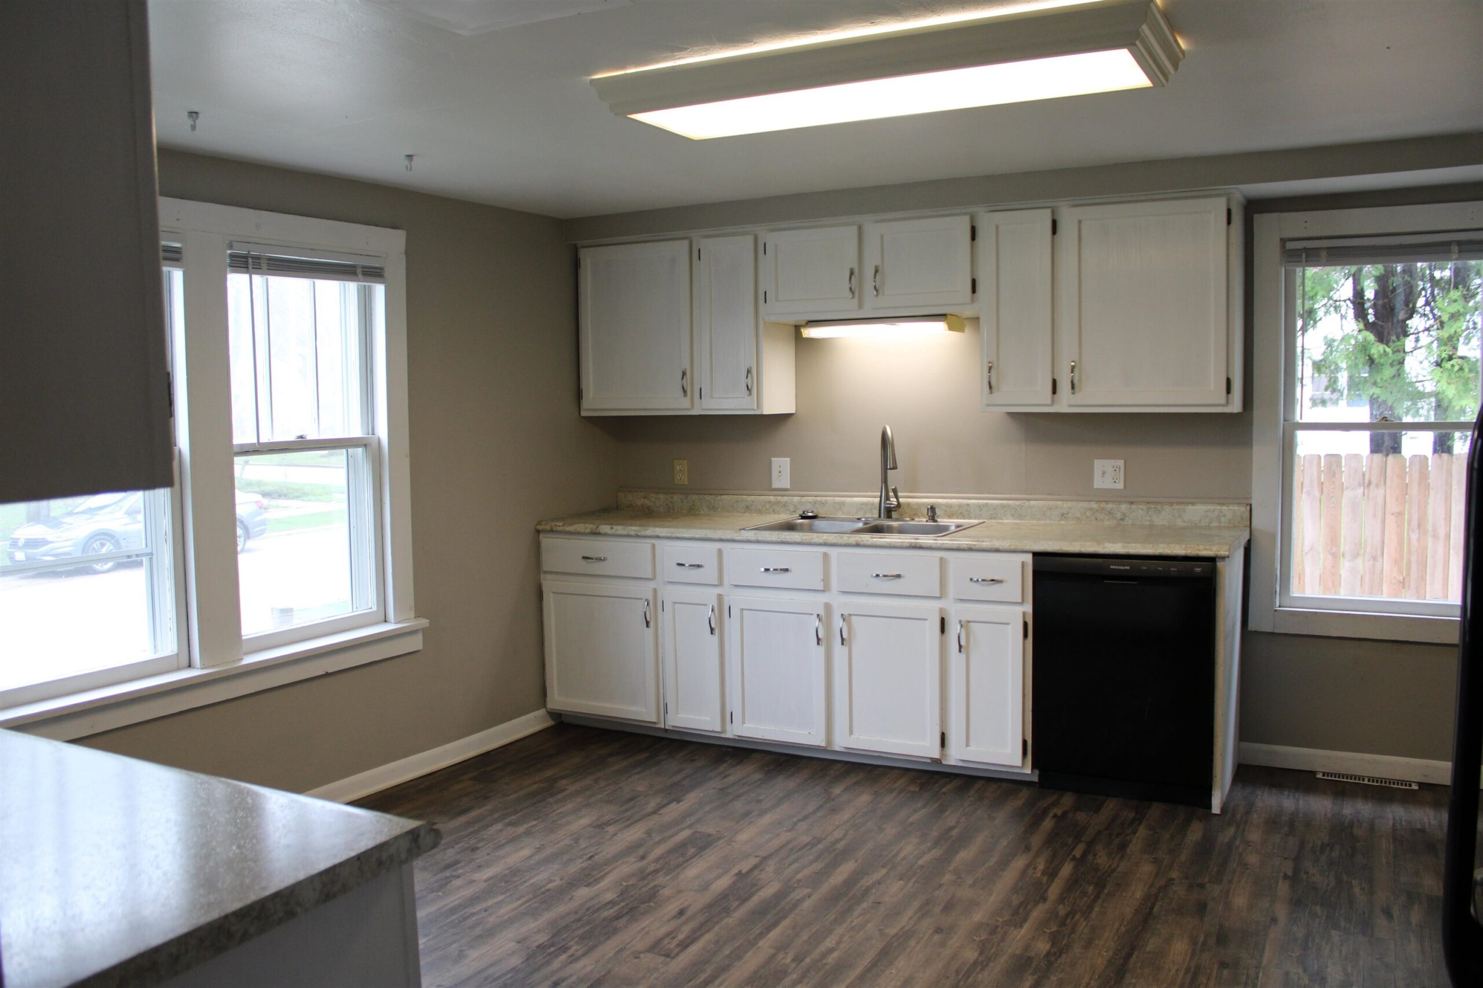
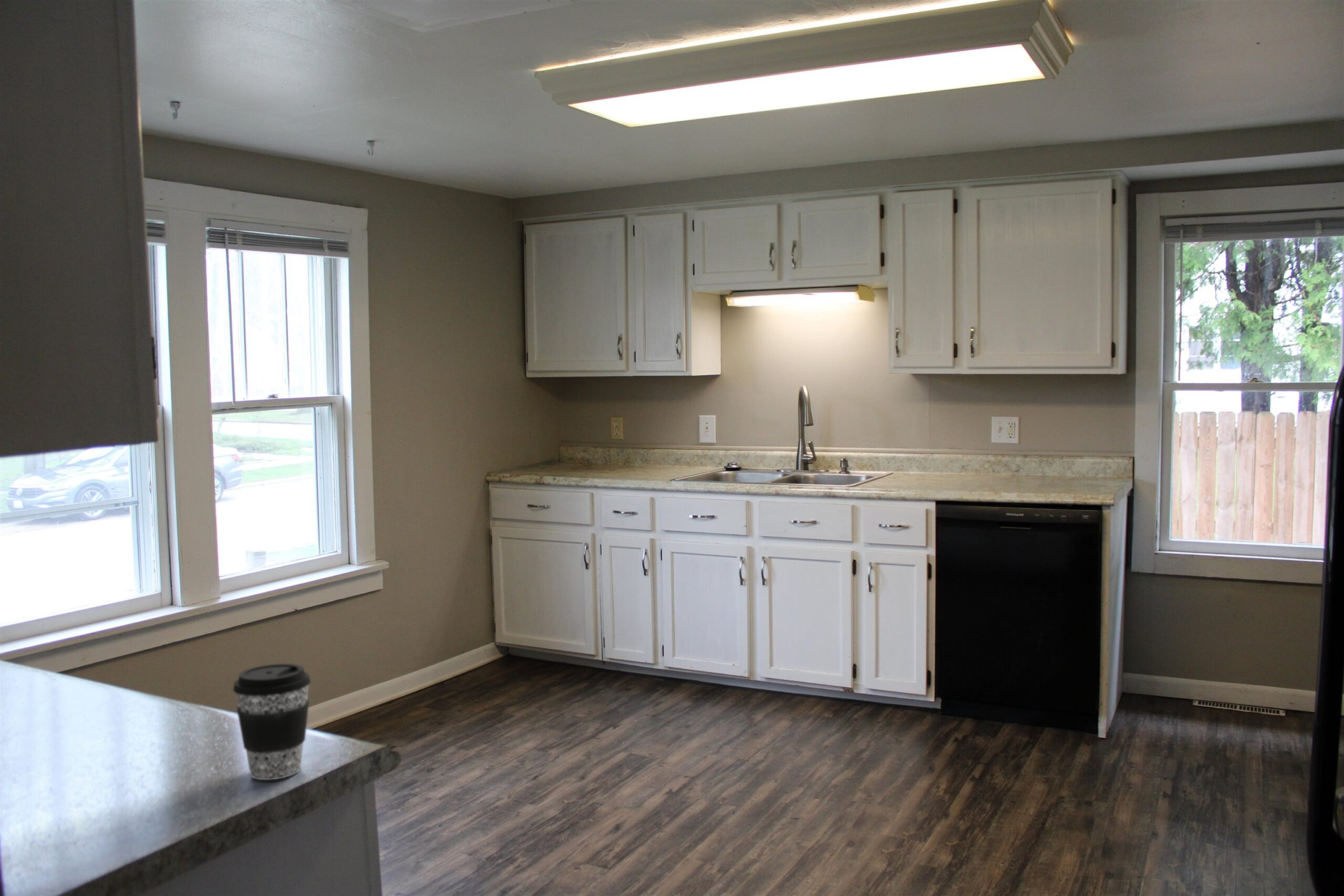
+ coffee cup [233,663,311,781]
